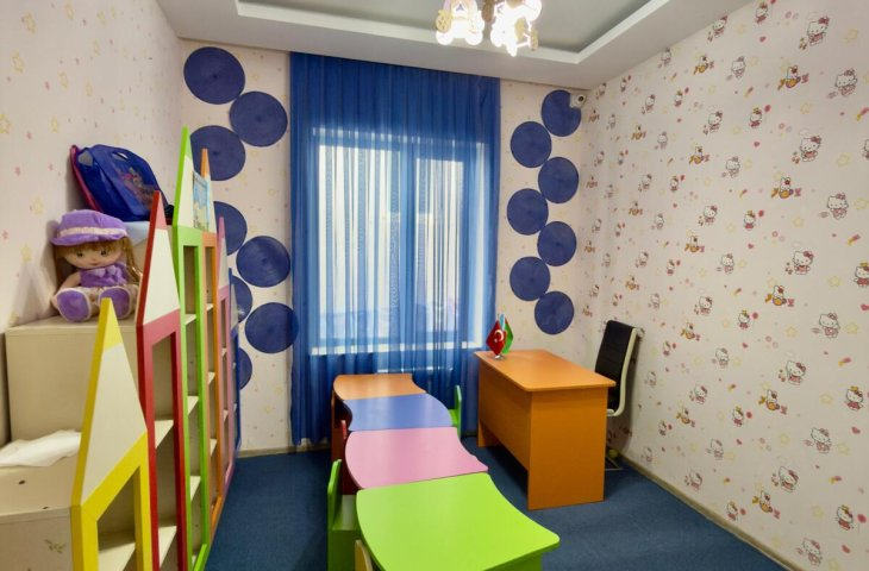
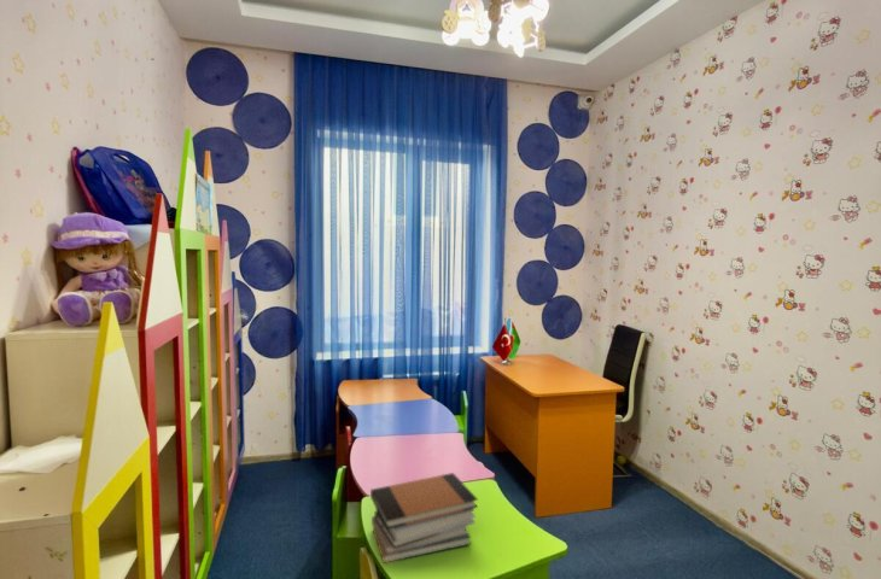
+ book stack [369,472,479,565]
